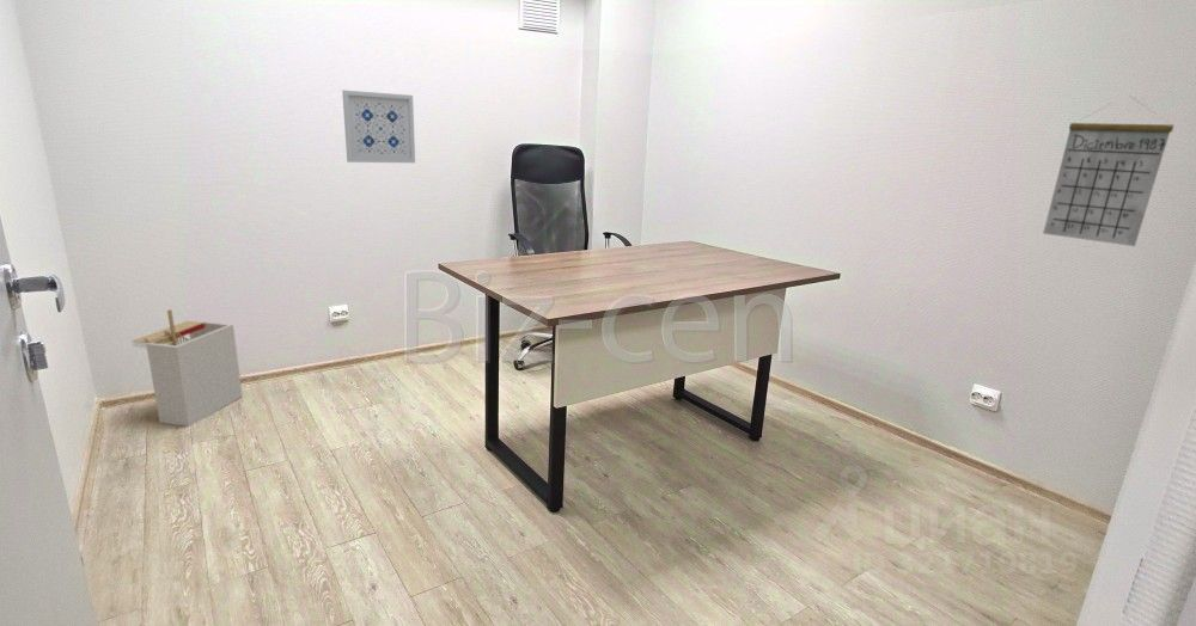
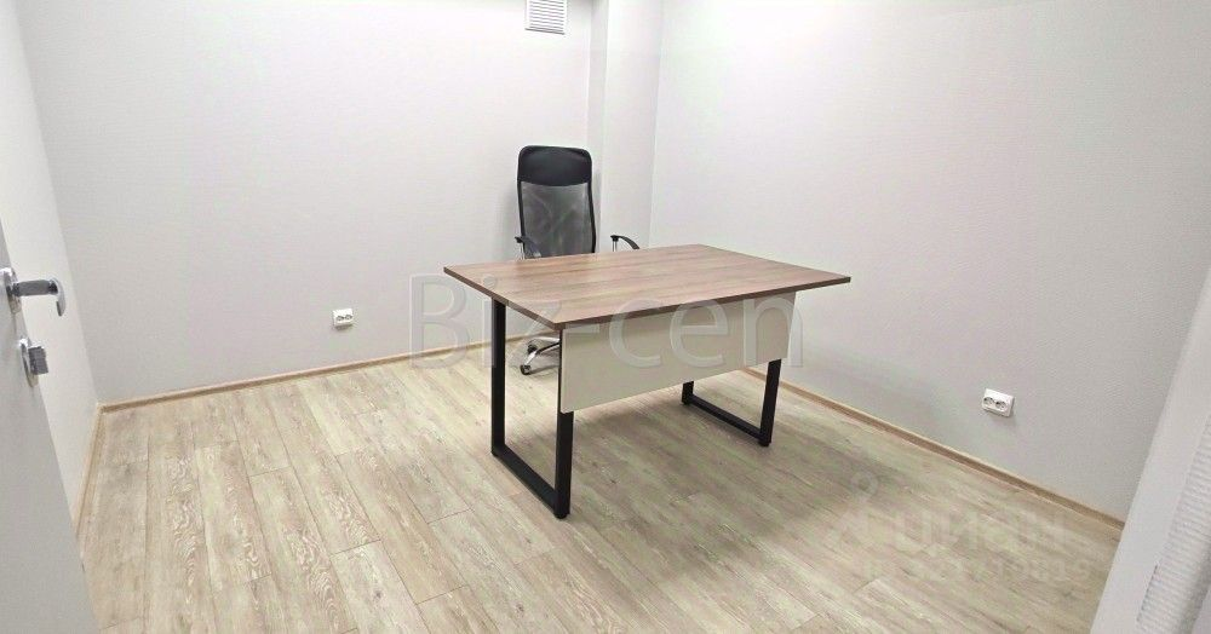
- storage bin [130,308,244,428]
- wall art [341,90,416,164]
- calendar [1042,96,1174,247]
